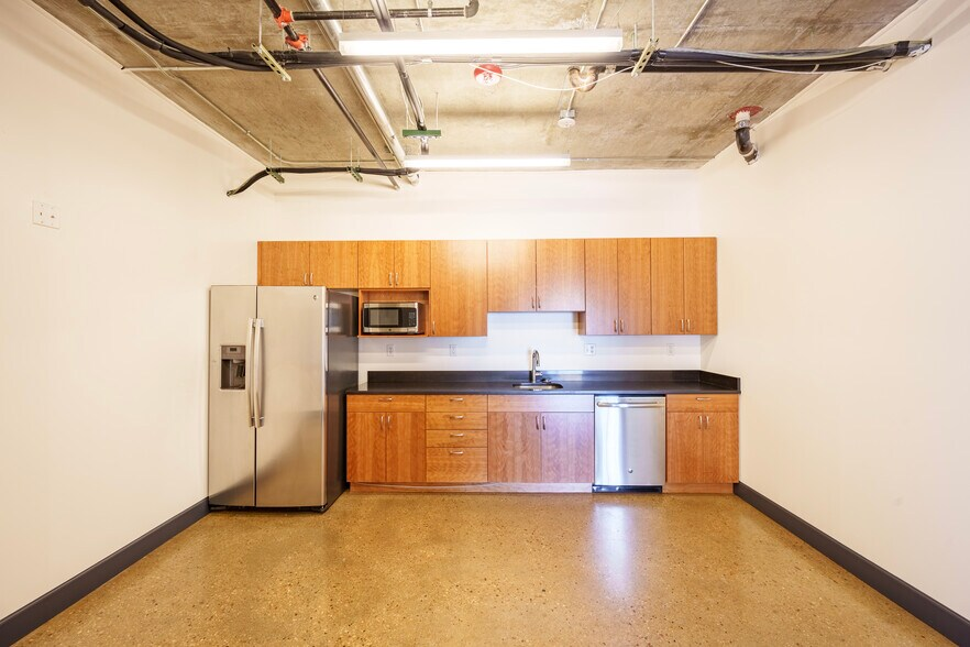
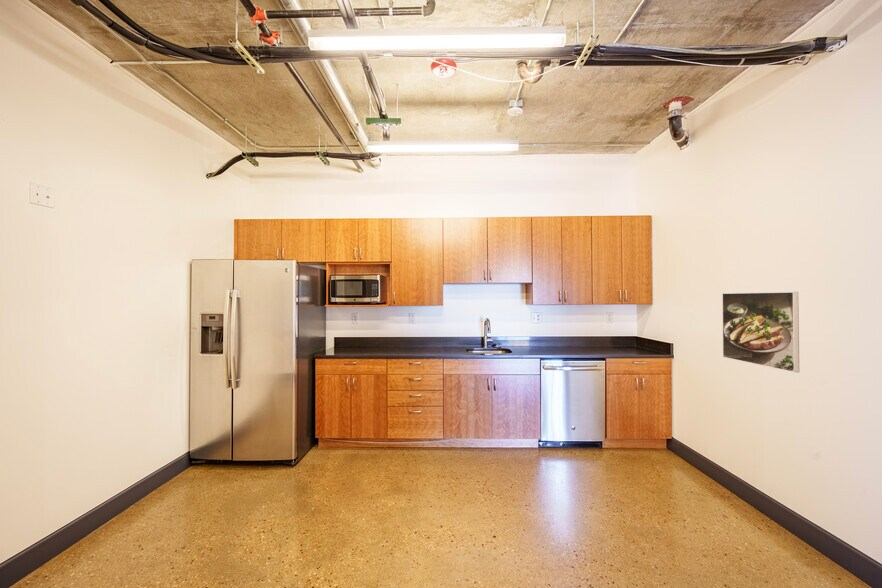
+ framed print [721,291,800,373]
